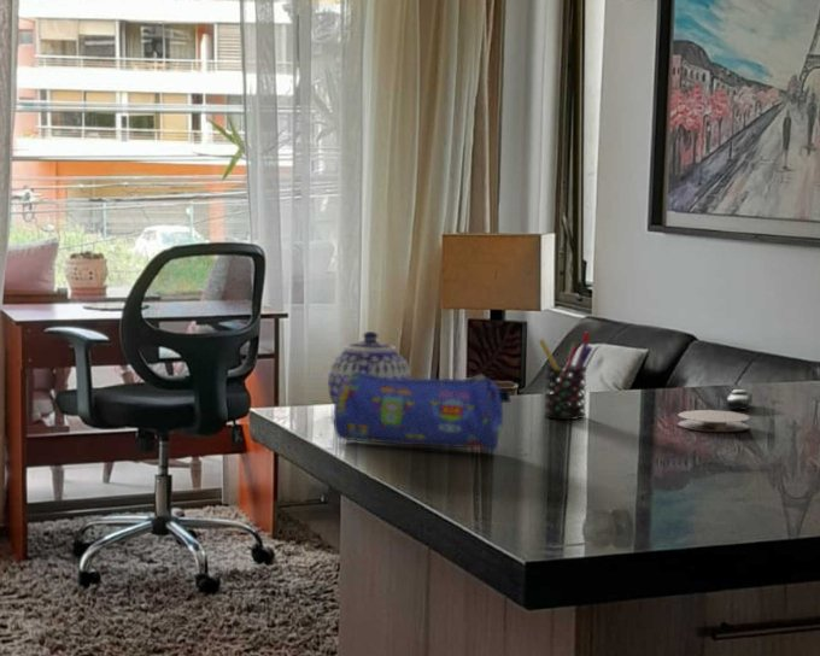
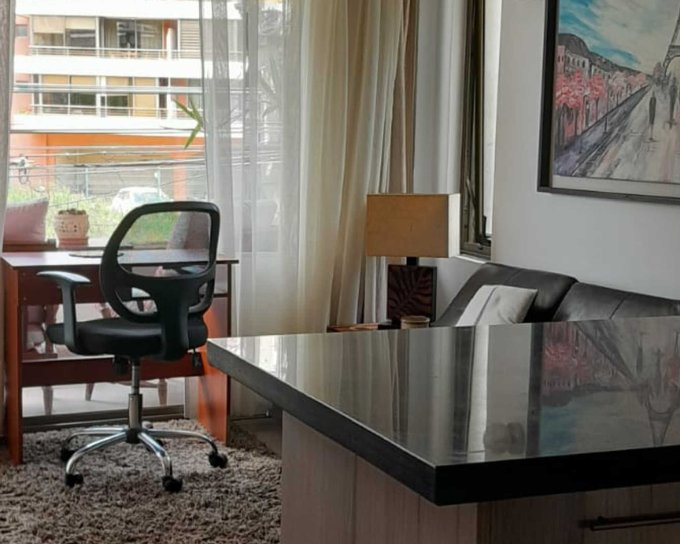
- computer mouse [725,388,754,411]
- coaster [676,409,750,433]
- teapot [327,330,412,405]
- pen holder [538,332,593,421]
- pencil case [333,373,512,452]
